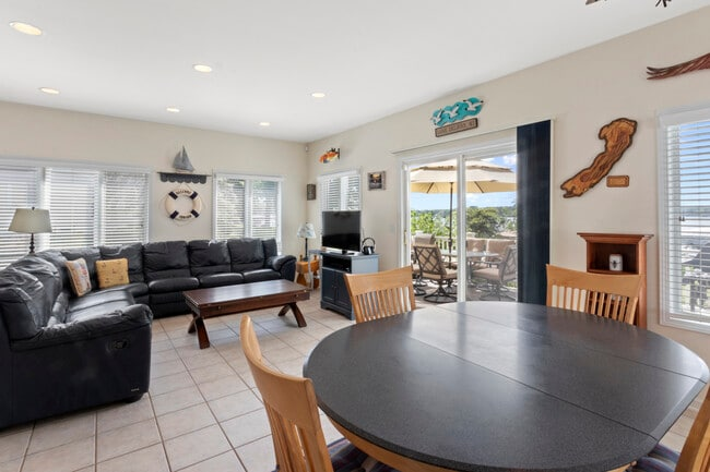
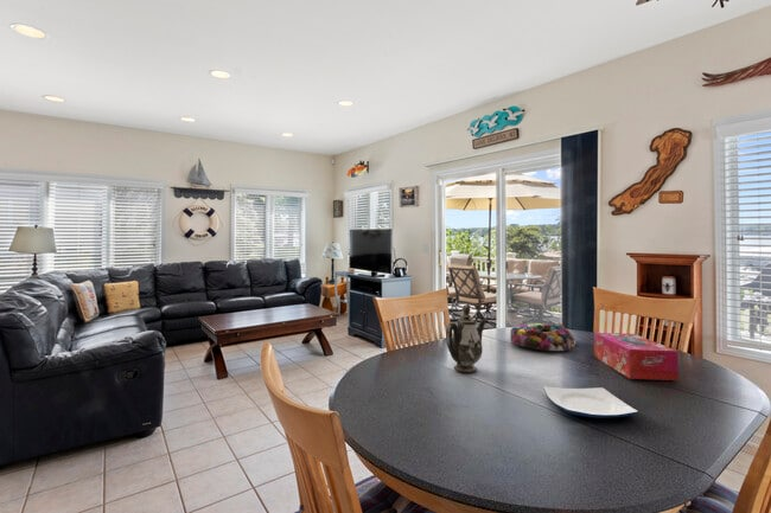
+ plate [542,385,639,419]
+ teapot [445,303,488,373]
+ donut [509,322,576,352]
+ tissue box [593,332,678,381]
